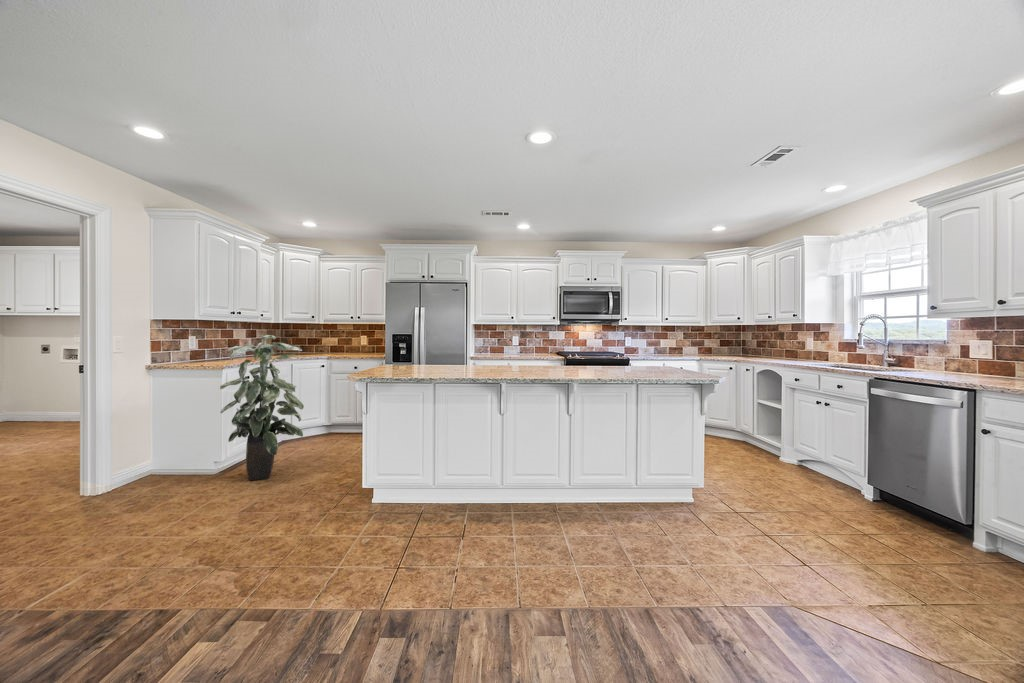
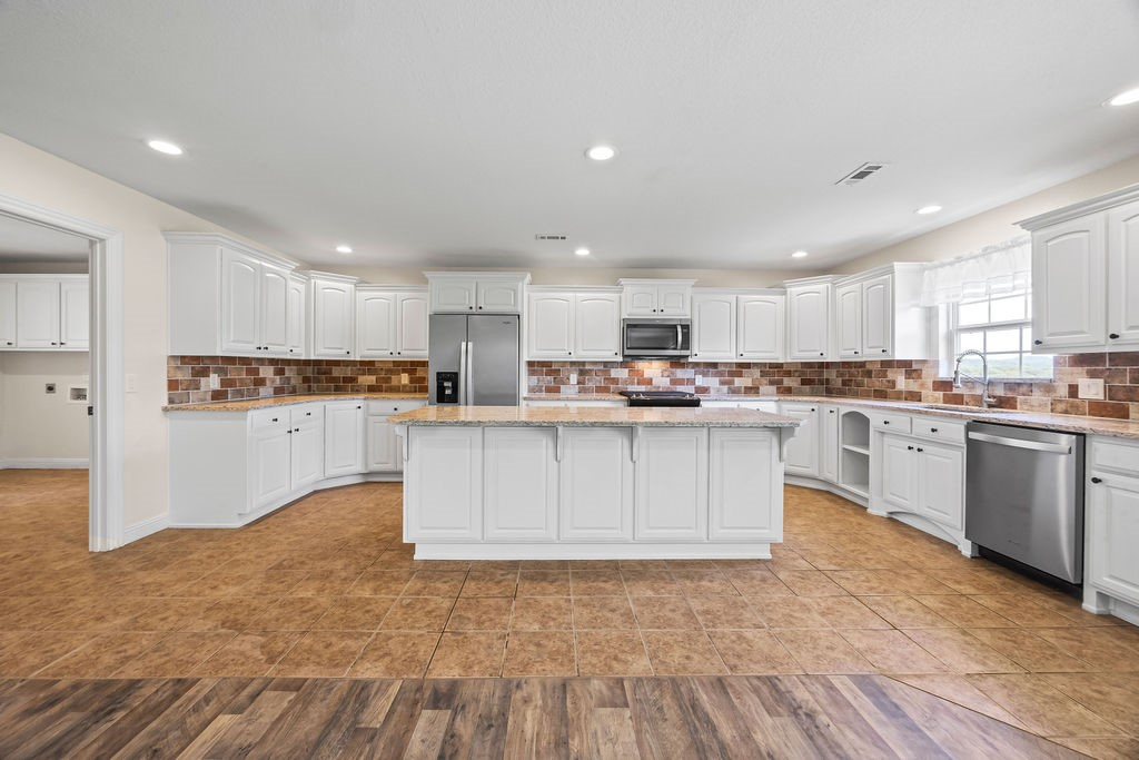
- indoor plant [219,334,305,481]
